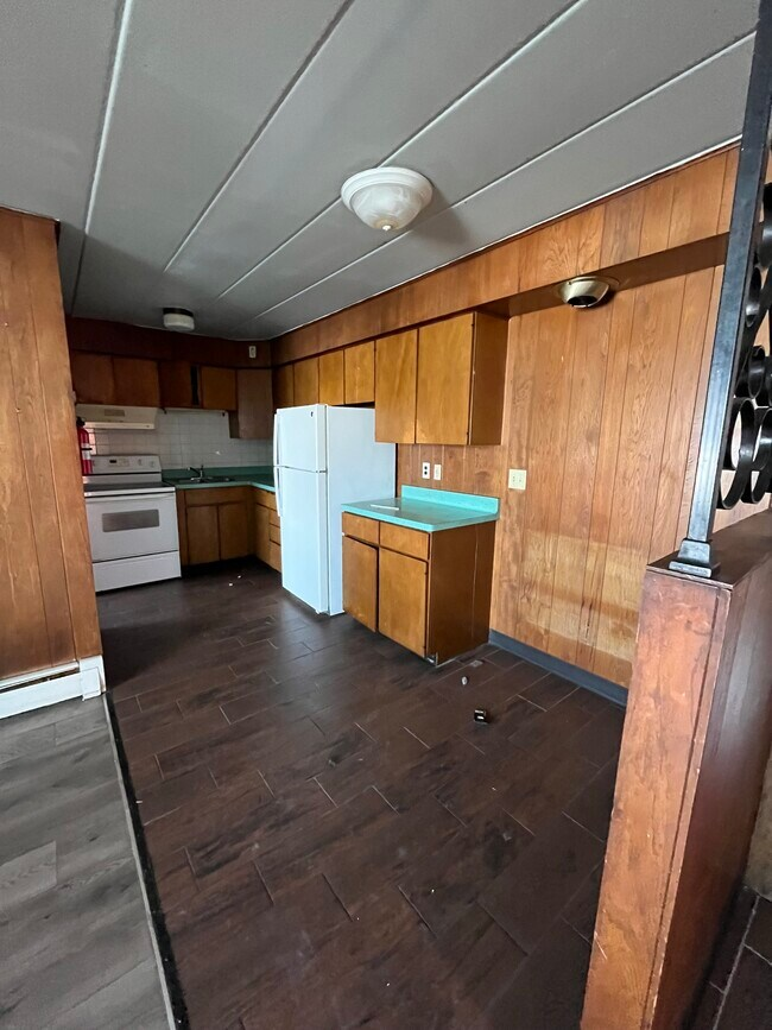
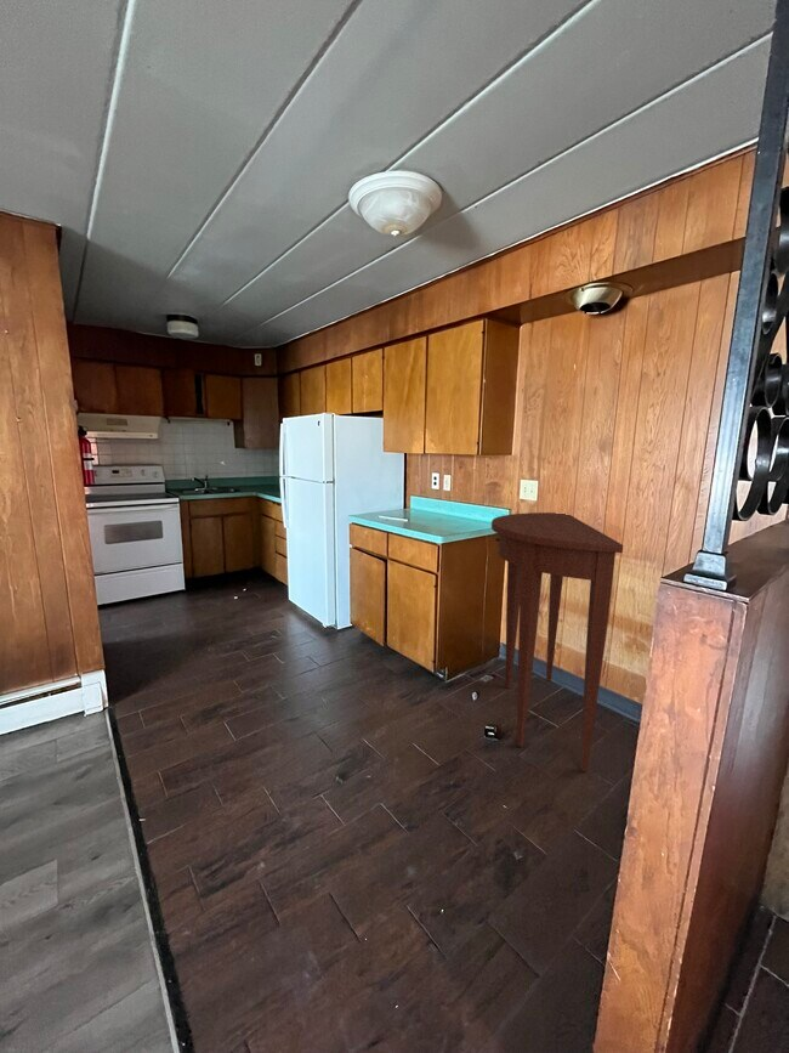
+ console table [490,511,624,772]
